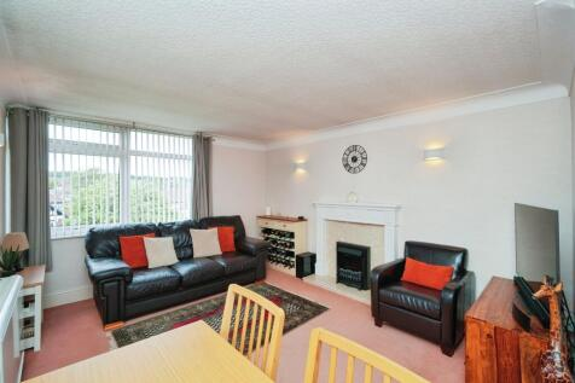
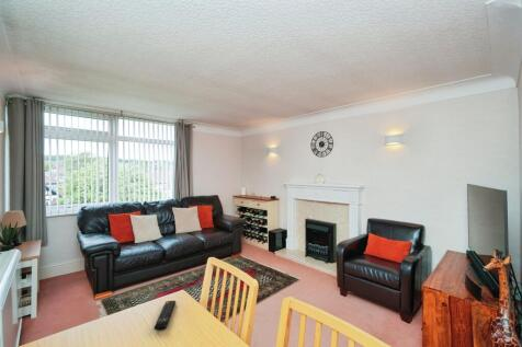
+ remote control [154,300,177,332]
